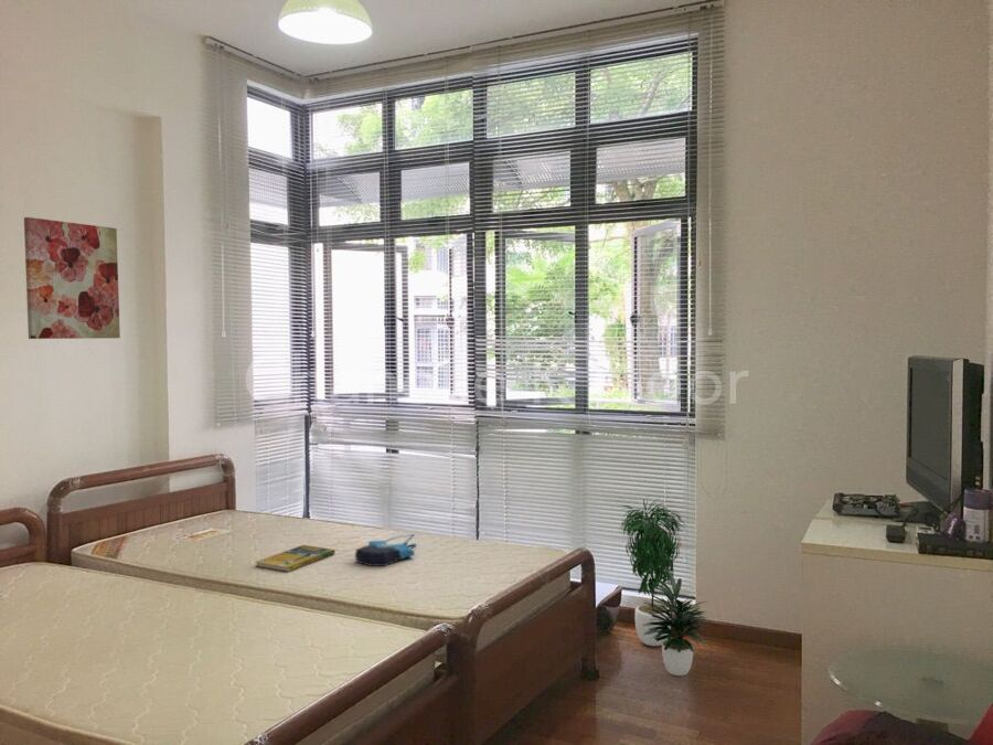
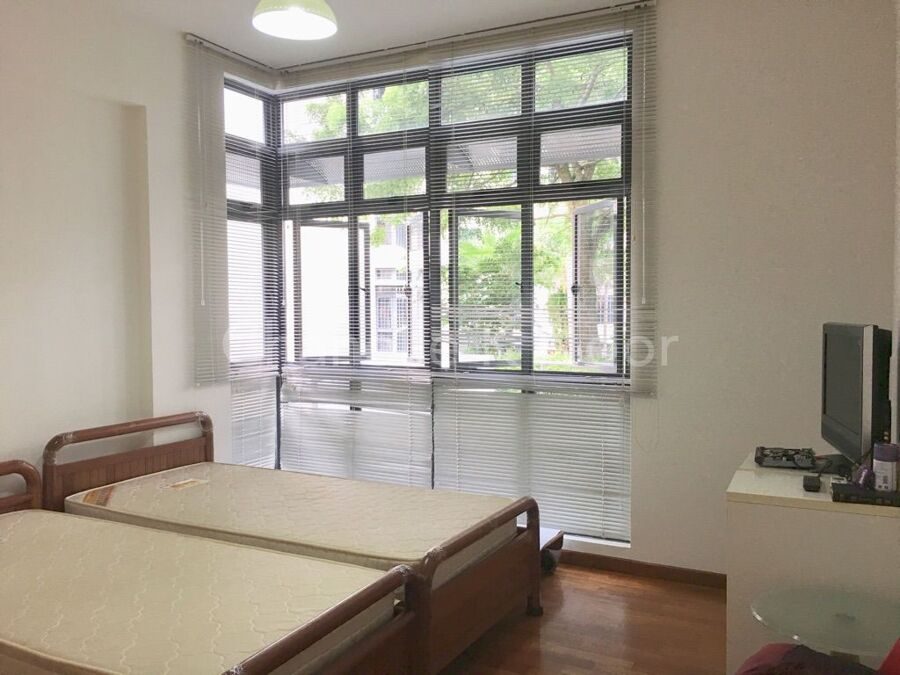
- tote bag [354,533,417,567]
- wall art [23,216,121,340]
- booklet [255,544,337,573]
- potted plant [619,494,709,677]
